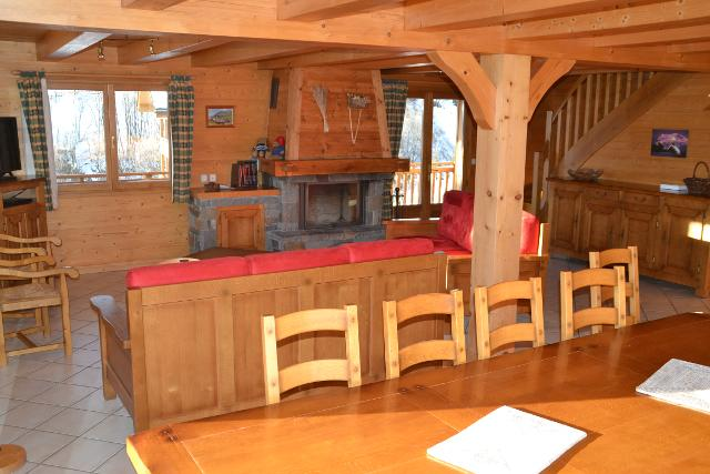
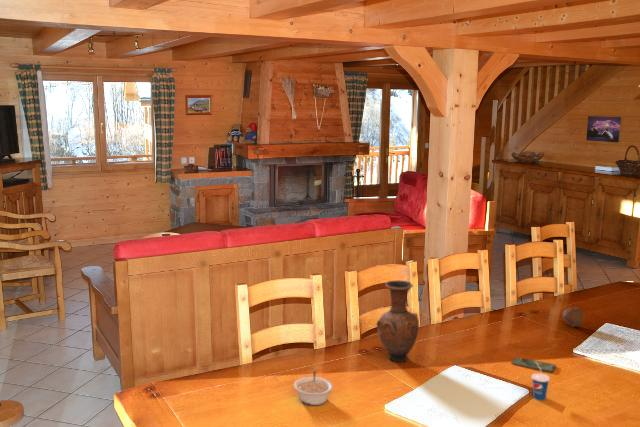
+ vase [375,279,420,363]
+ fruit [562,306,584,328]
+ smartphone [510,356,557,374]
+ cup [530,364,551,402]
+ legume [293,369,334,406]
